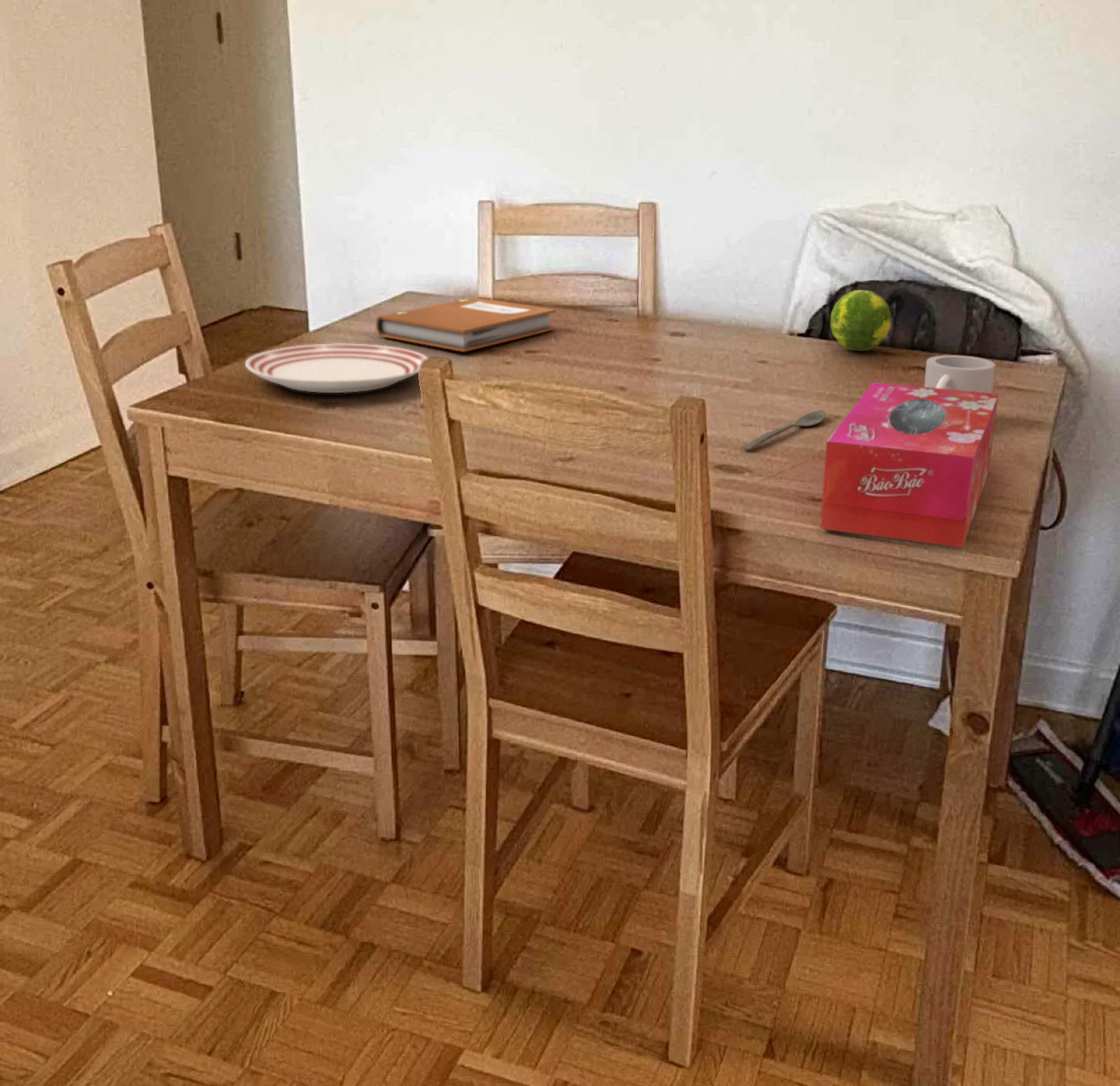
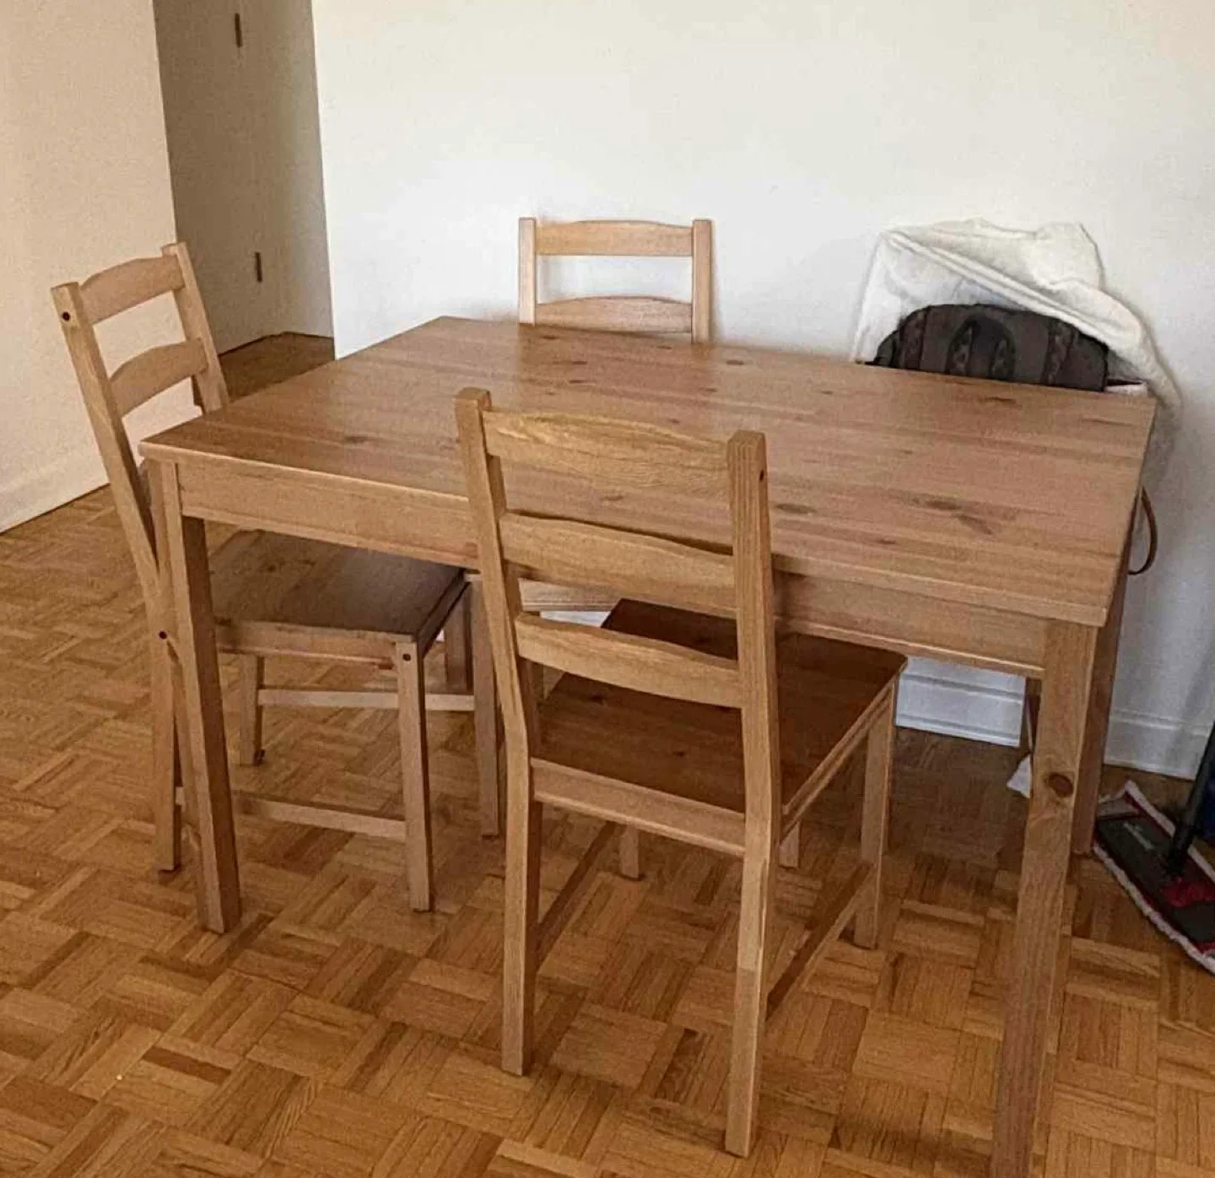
- fruit [829,289,892,352]
- dinner plate [244,343,429,394]
- notebook [376,296,557,352]
- tissue box [819,382,999,548]
- spoon [741,409,827,450]
- mug [923,355,996,394]
